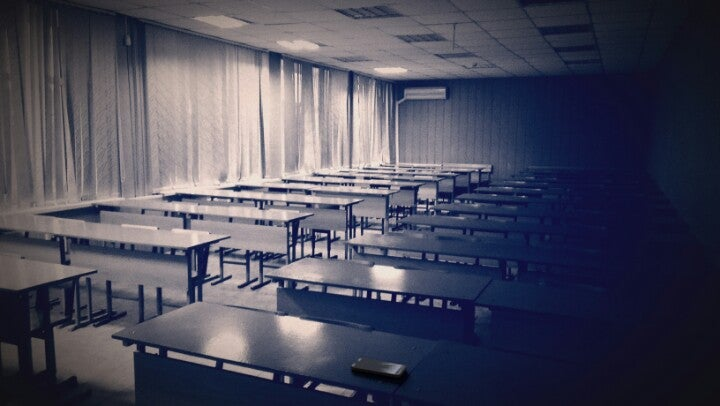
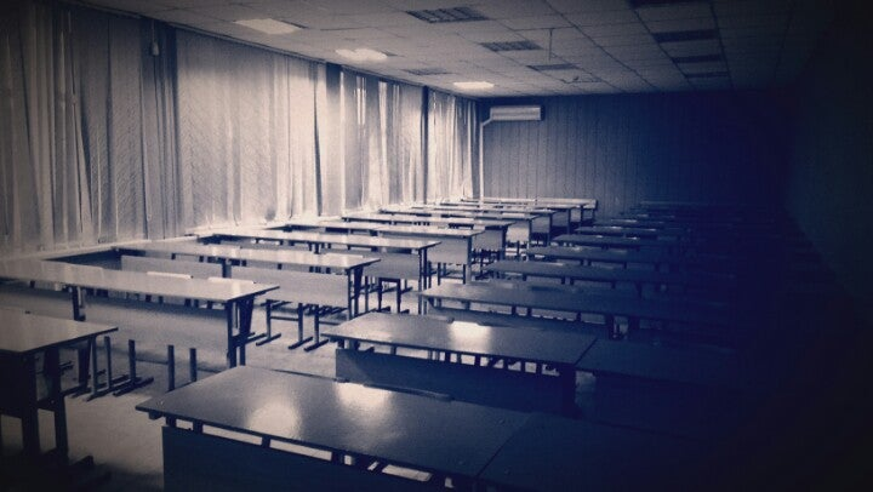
- smartphone [350,357,408,379]
